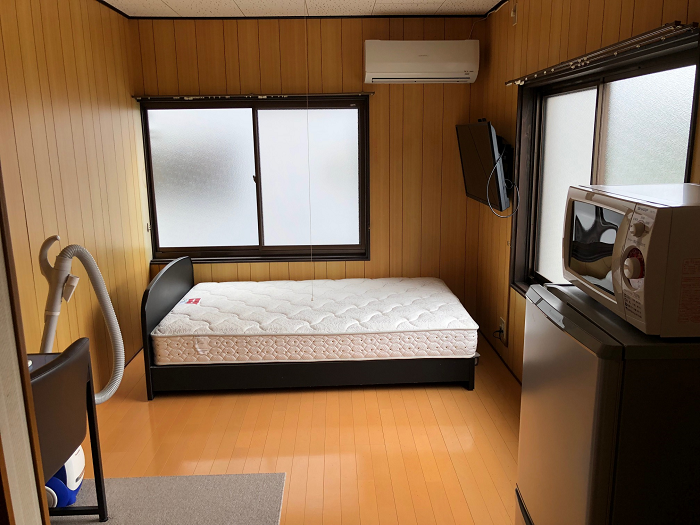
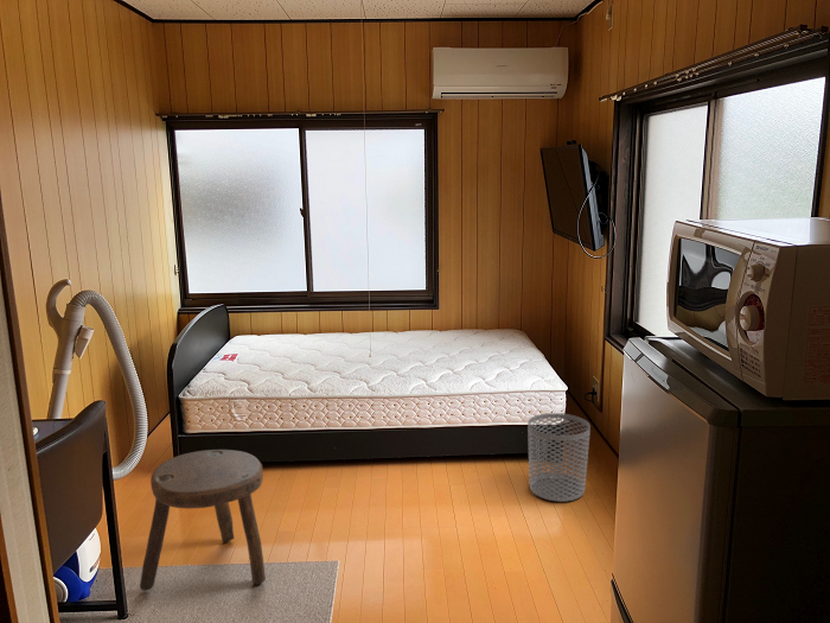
+ waste bin [526,412,592,503]
+ stool [139,449,267,592]
